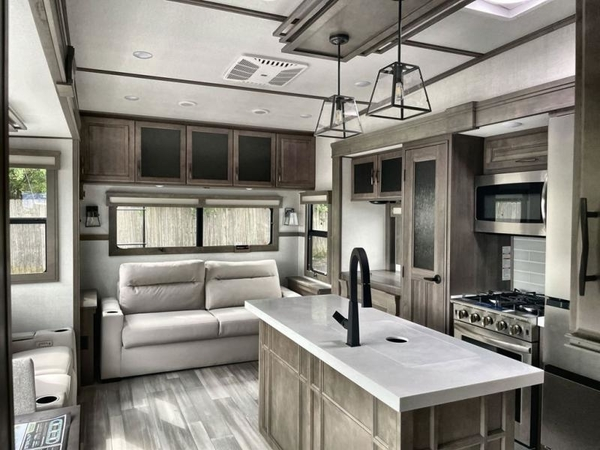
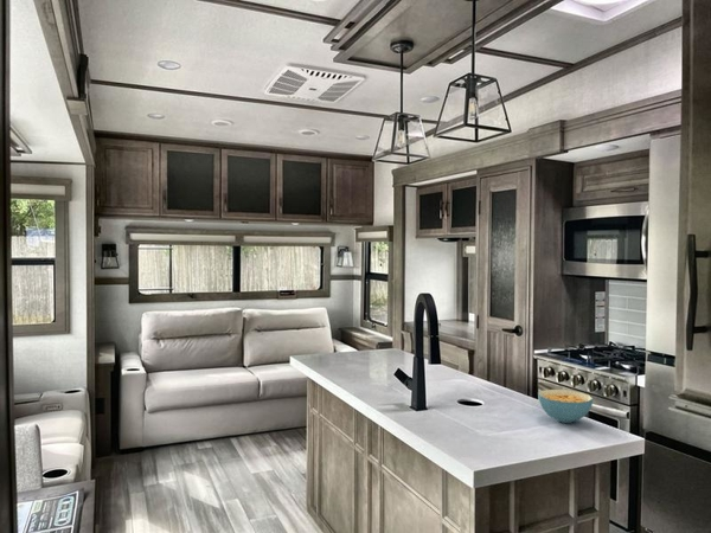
+ cereal bowl [537,388,594,424]
